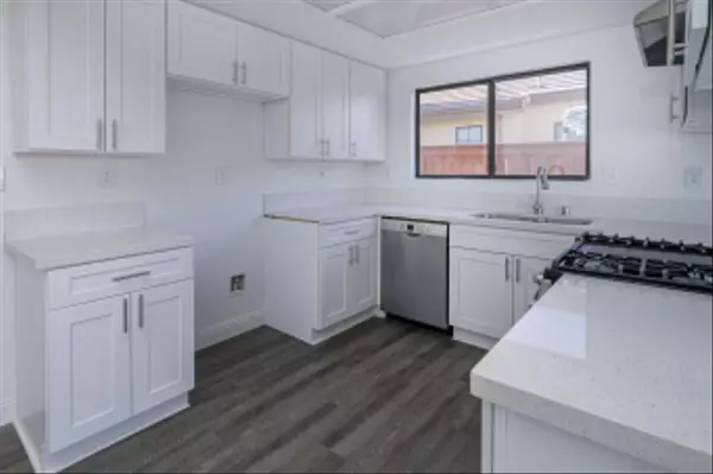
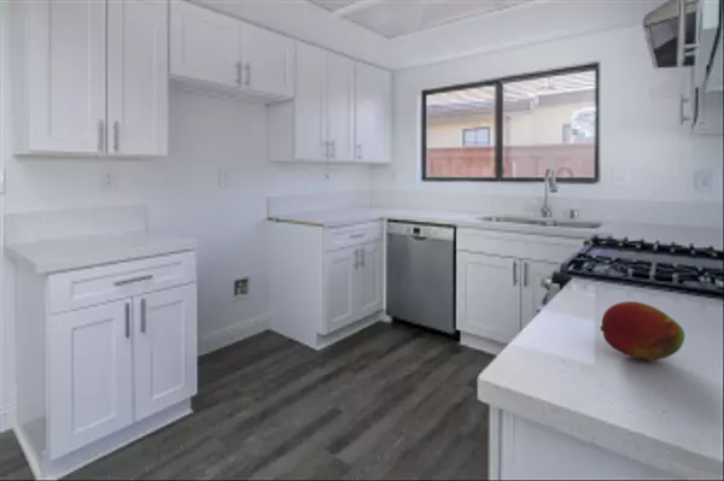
+ fruit [599,300,685,362]
